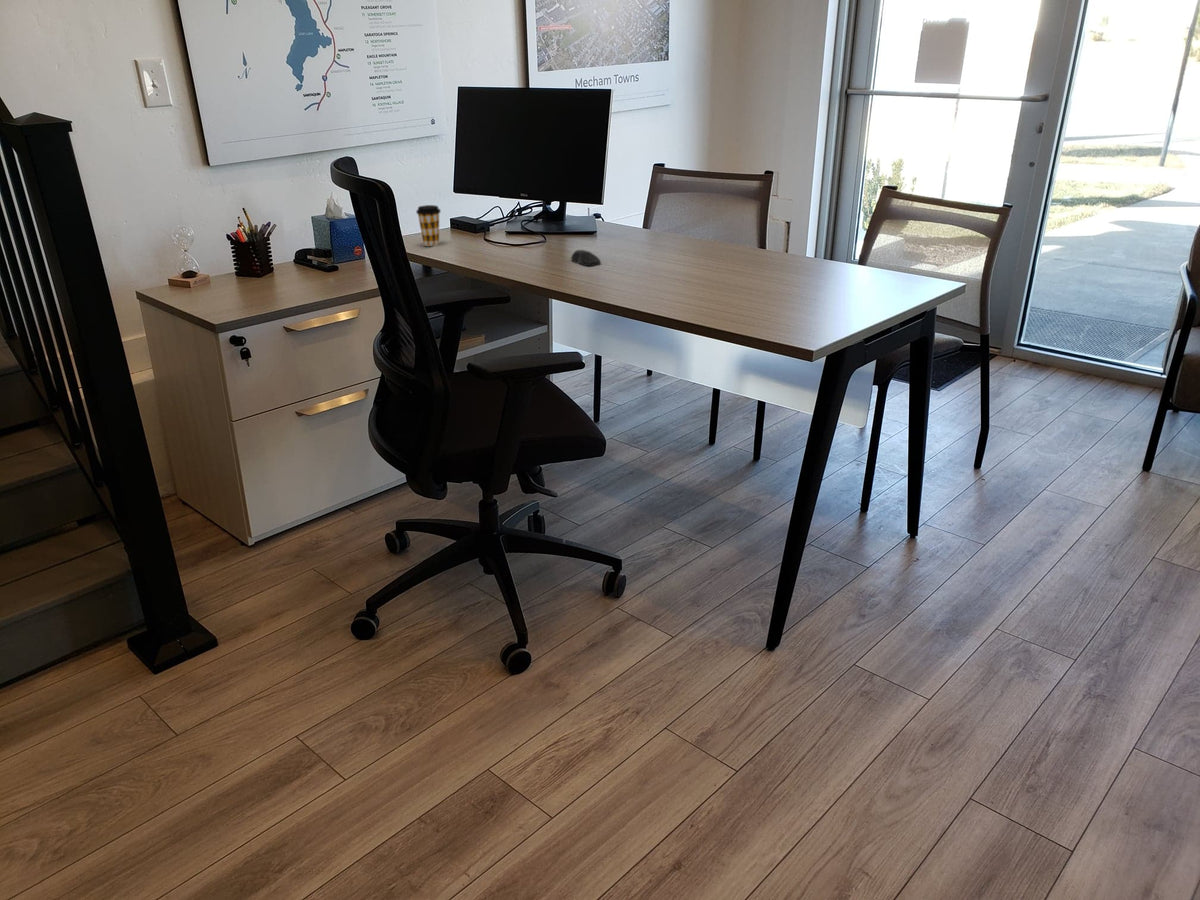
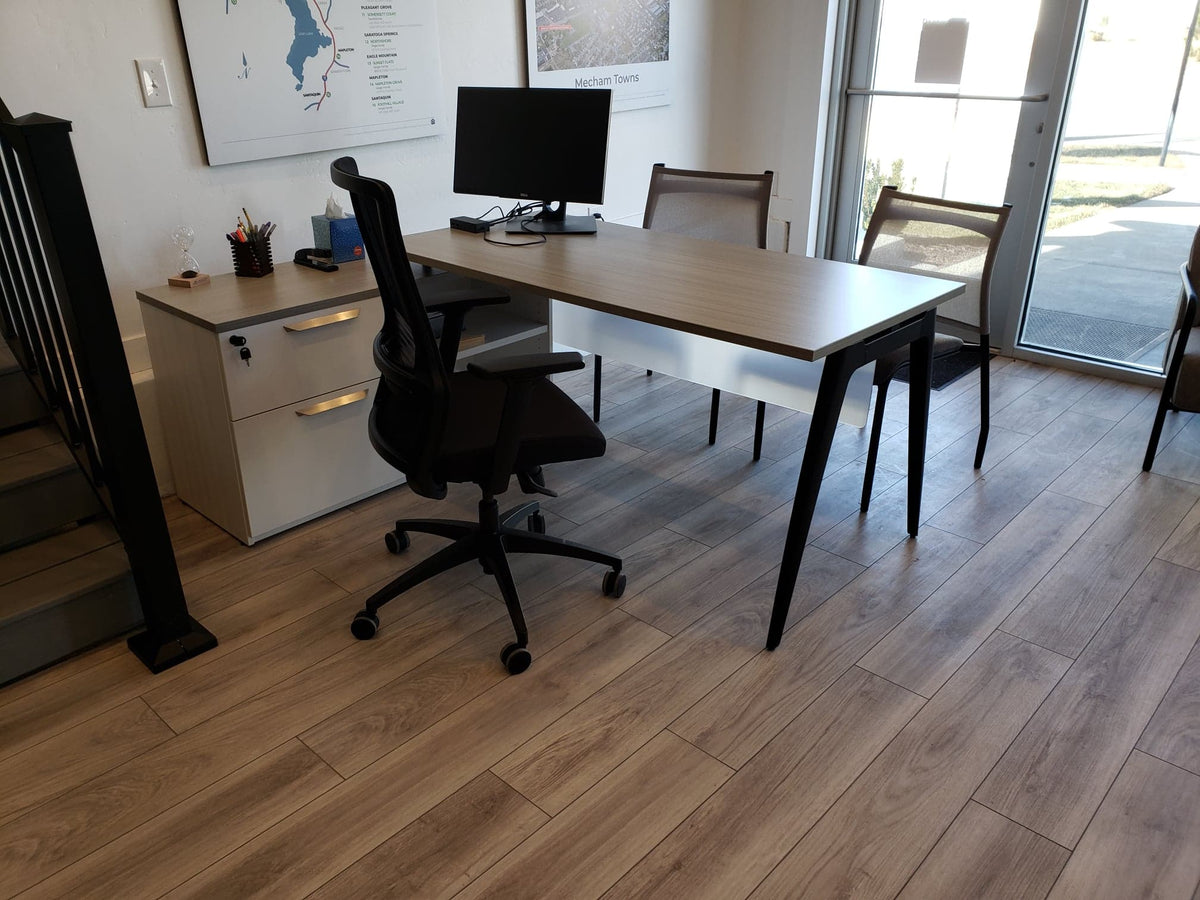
- computer mouse [570,249,602,267]
- coffee cup [415,204,442,247]
